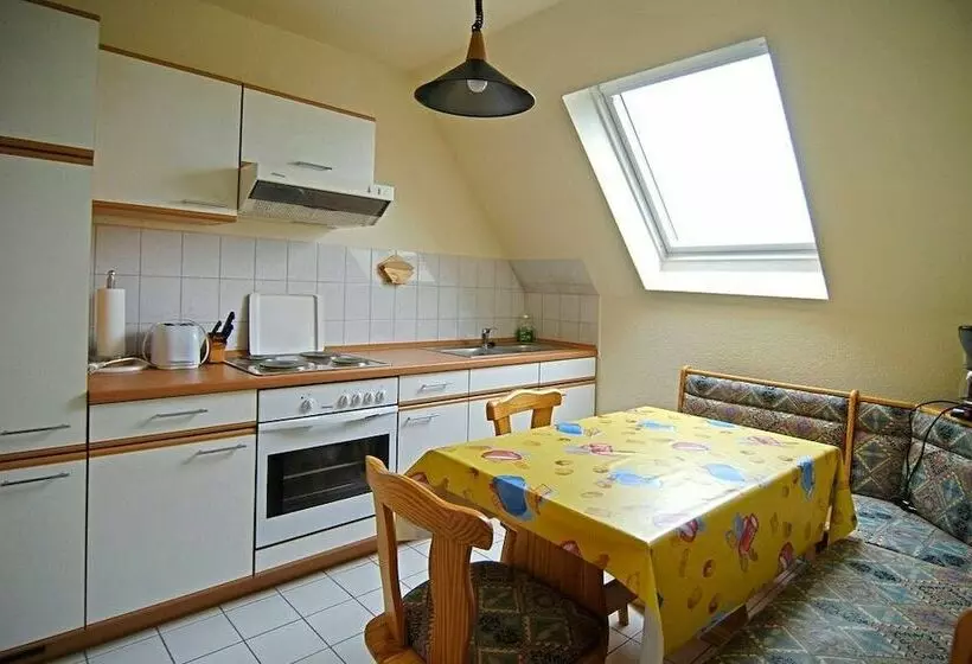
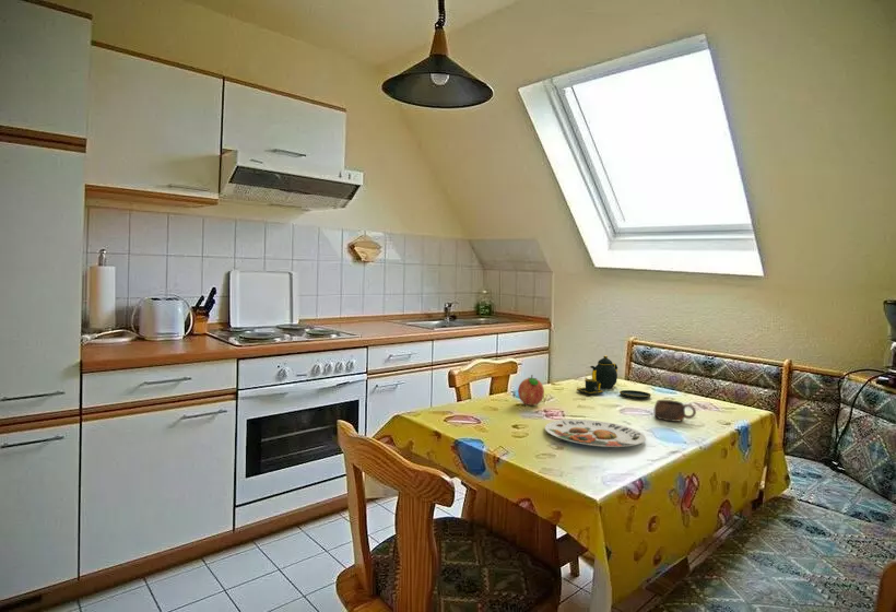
+ cup [653,399,697,423]
+ teapot [576,355,652,400]
+ fruit [517,374,545,407]
+ plate [544,419,647,448]
